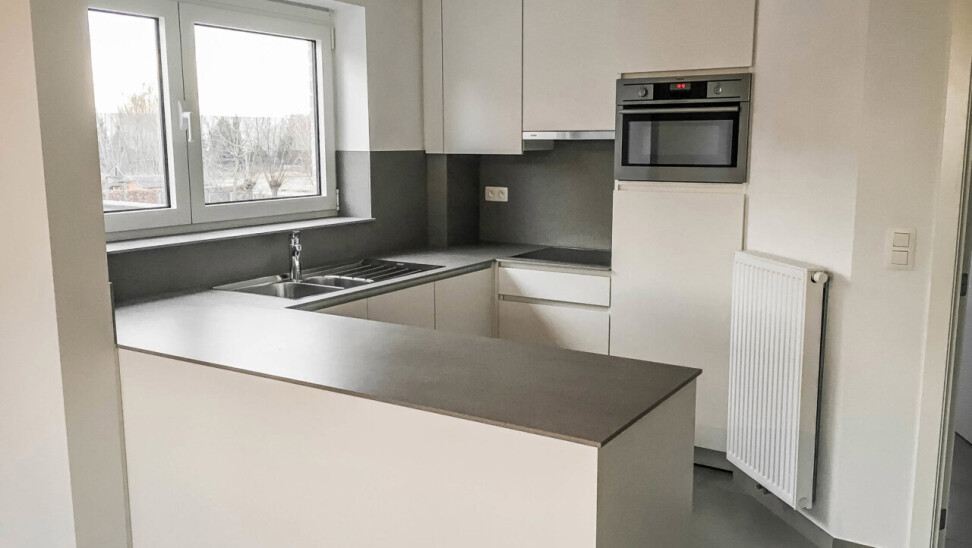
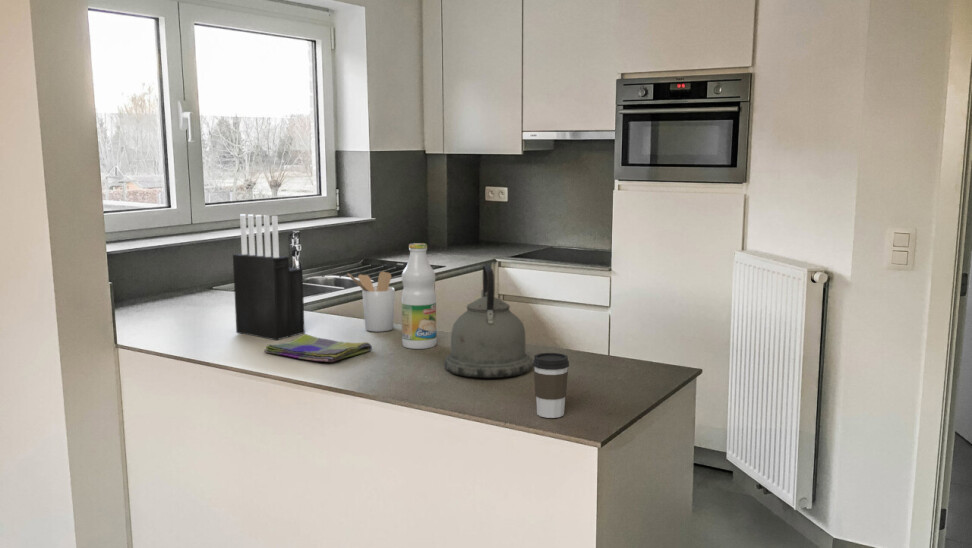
+ dish towel [263,333,373,363]
+ kettle [443,264,533,379]
+ bottle [400,242,438,350]
+ coffee cup [532,352,570,419]
+ knife block [232,213,306,341]
+ utensil holder [347,271,396,333]
